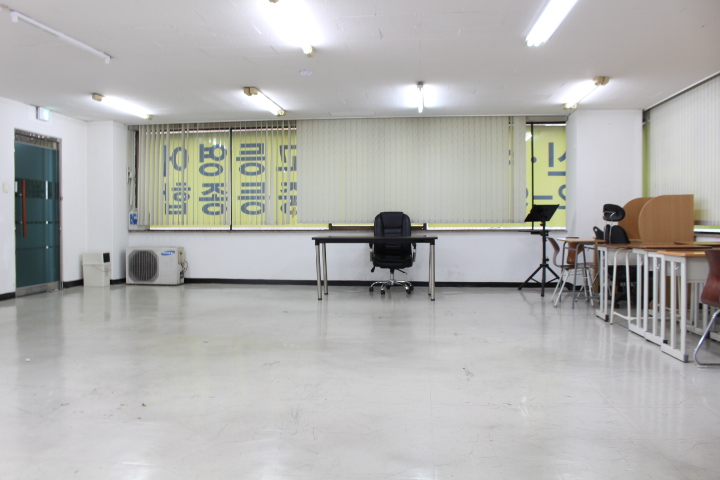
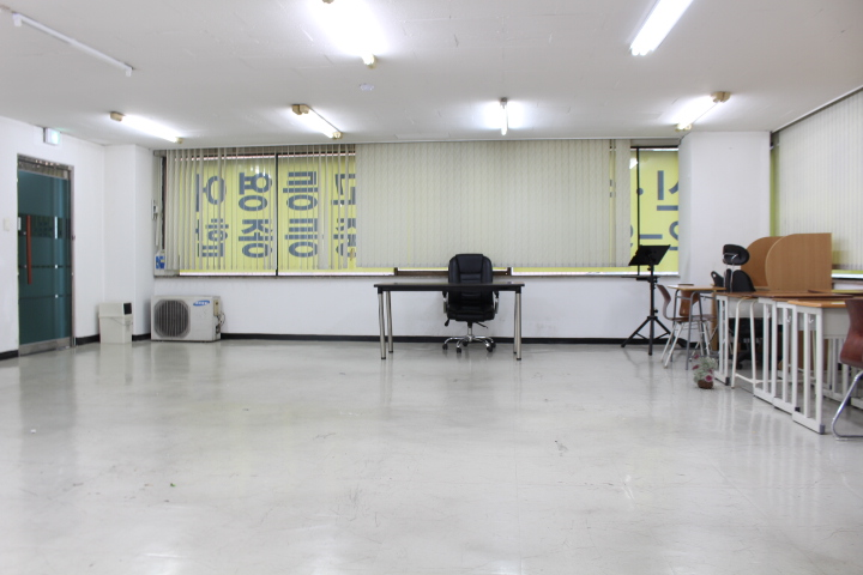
+ decorative plant [690,352,719,389]
